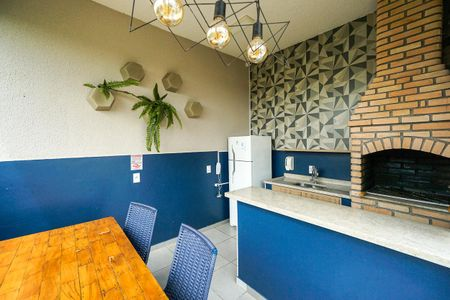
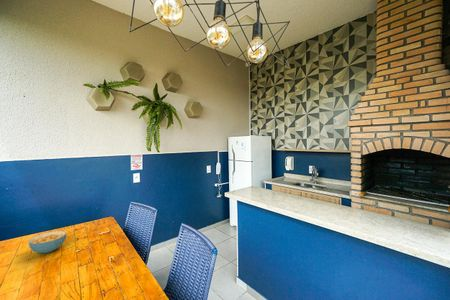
+ cereal bowl [28,230,67,254]
